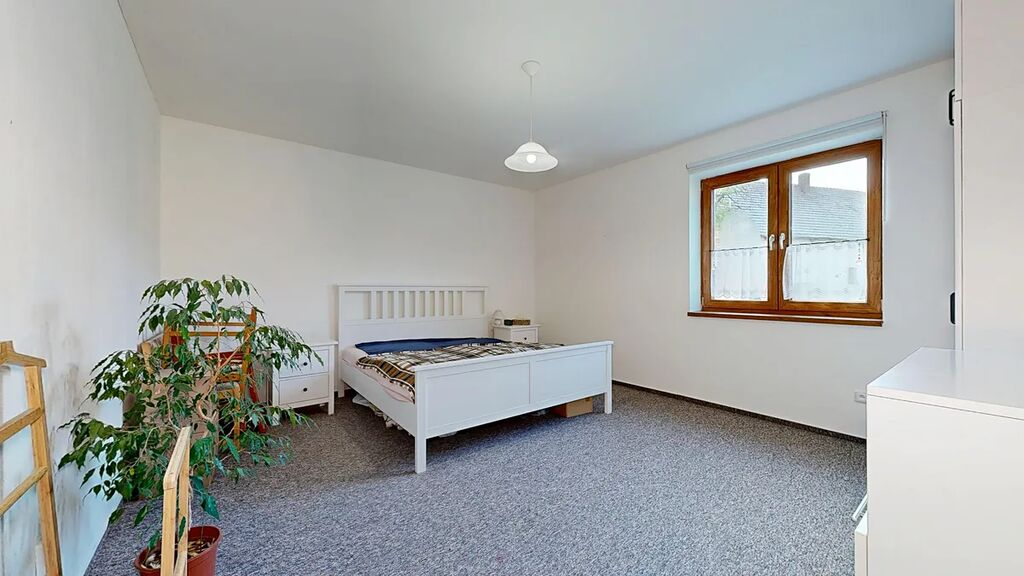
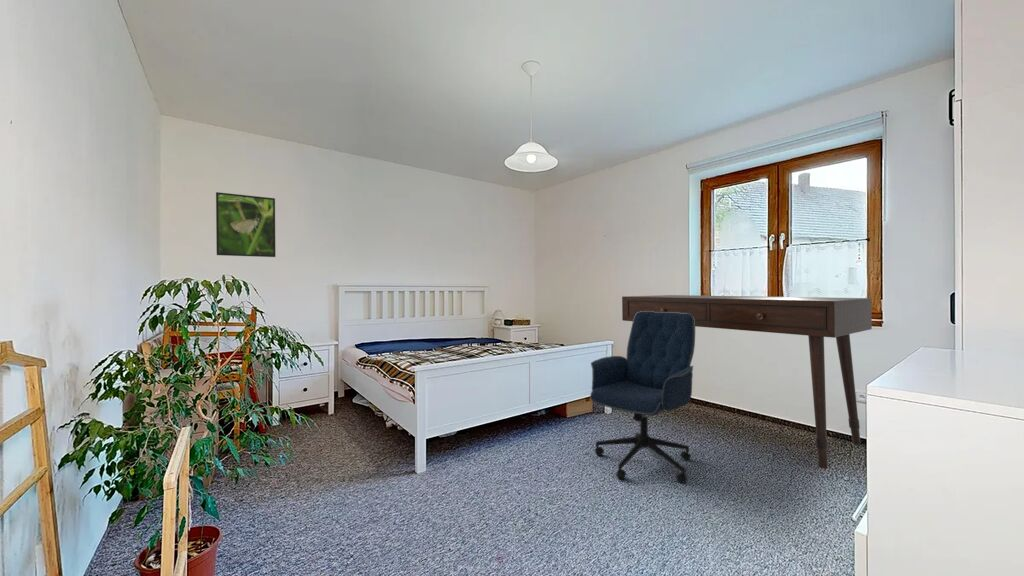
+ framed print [215,191,277,258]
+ desk [621,294,873,470]
+ office chair [589,311,696,484]
